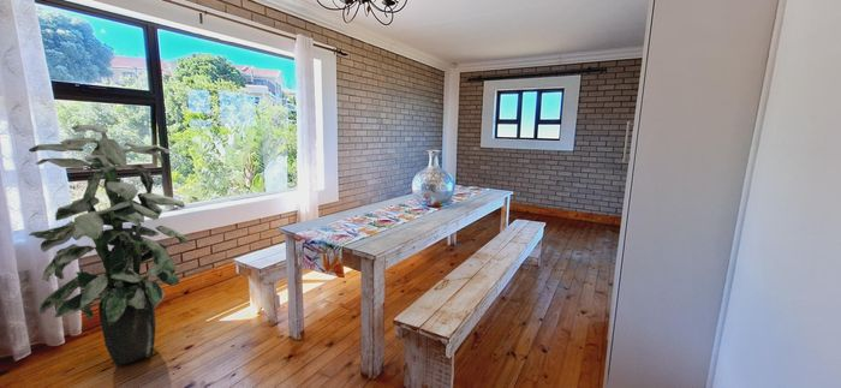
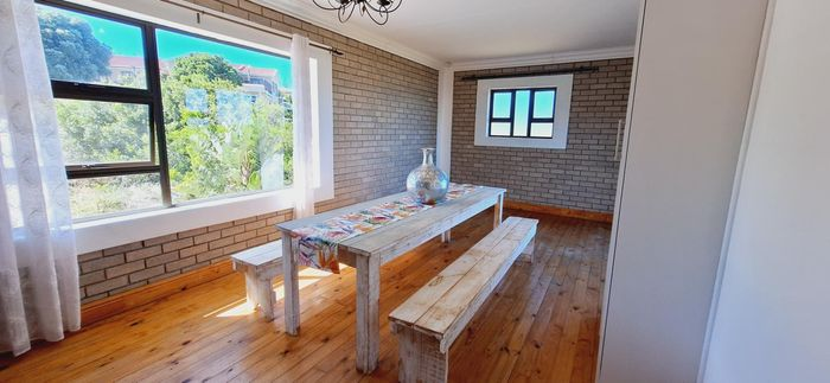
- indoor plant [28,124,190,366]
